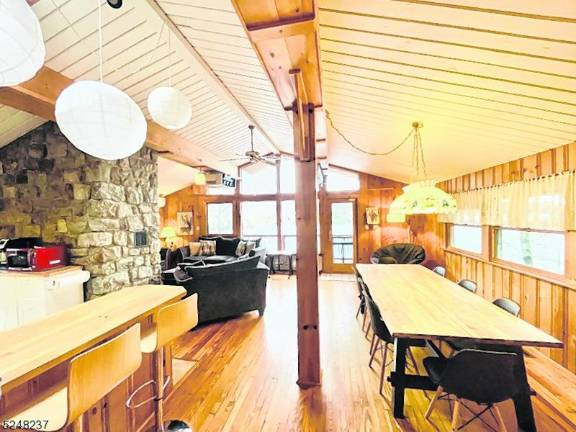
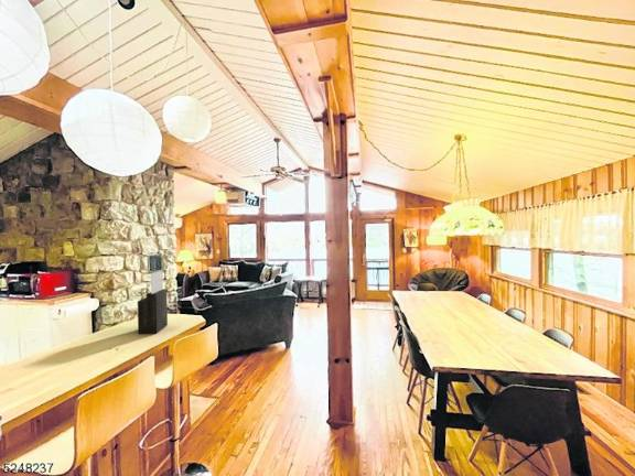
+ knife block [137,270,169,335]
